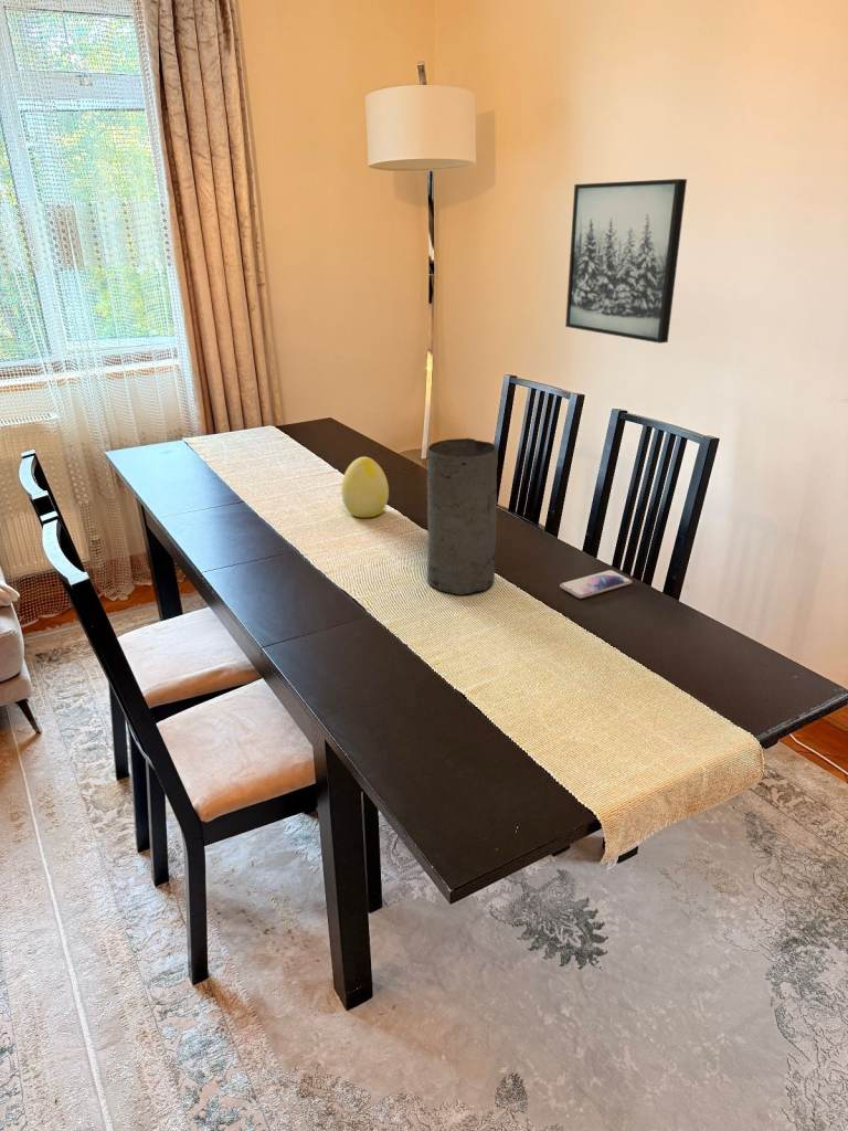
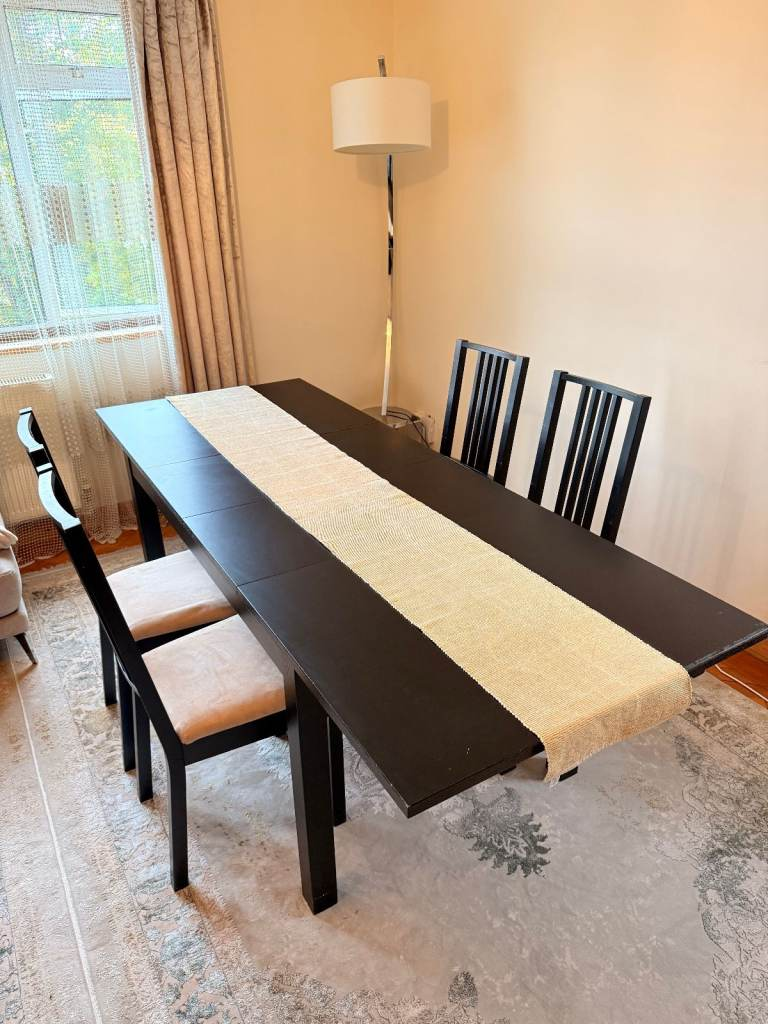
- decorative egg [340,456,390,519]
- vase [426,437,499,596]
- wall art [564,178,688,345]
- smartphone [559,569,633,600]
